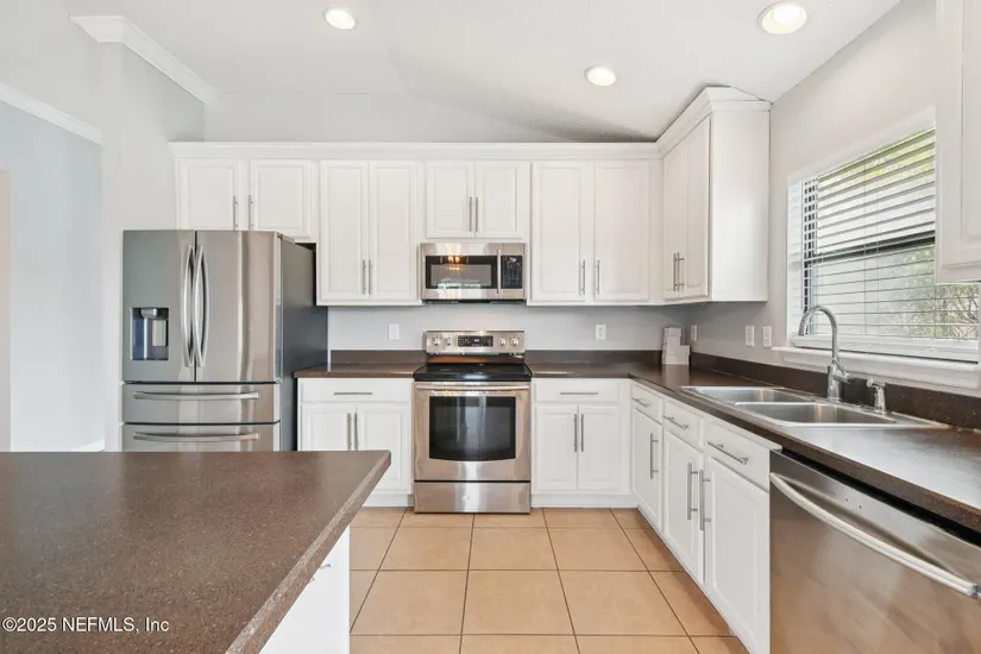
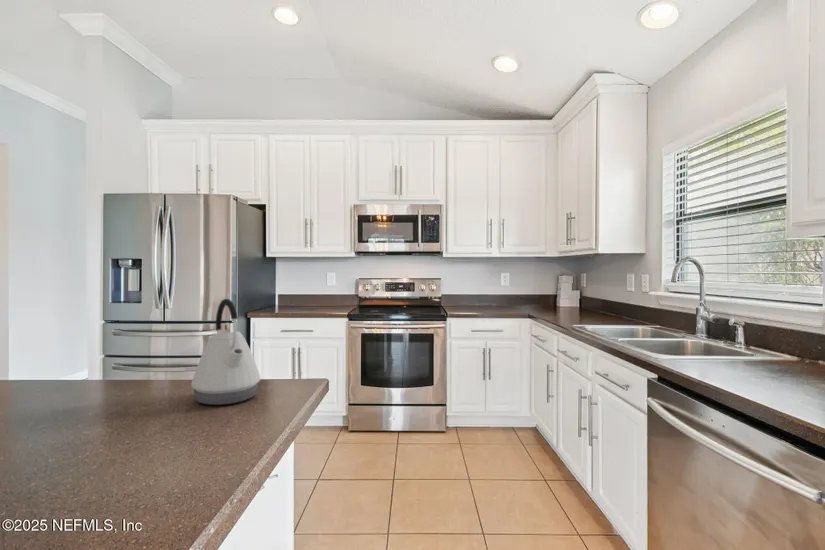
+ kettle [190,298,261,406]
